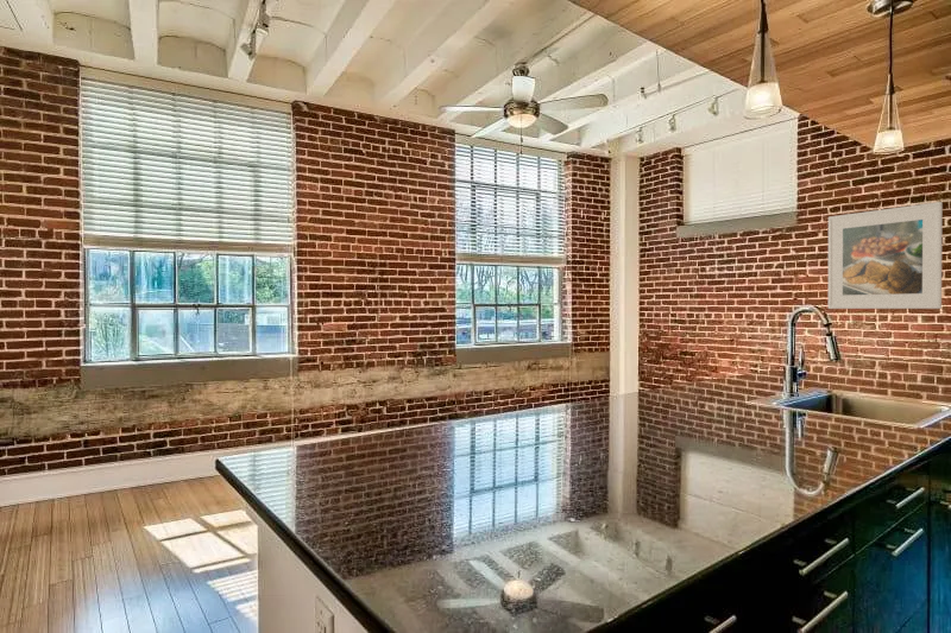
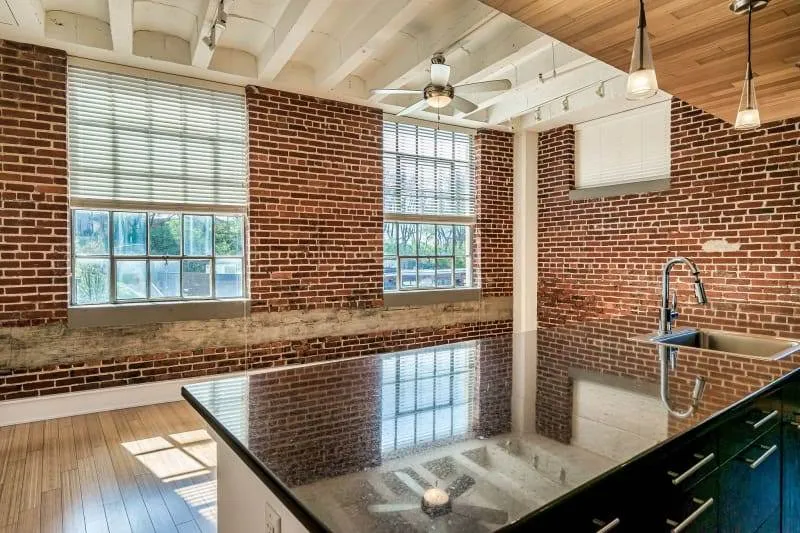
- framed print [827,201,944,310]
